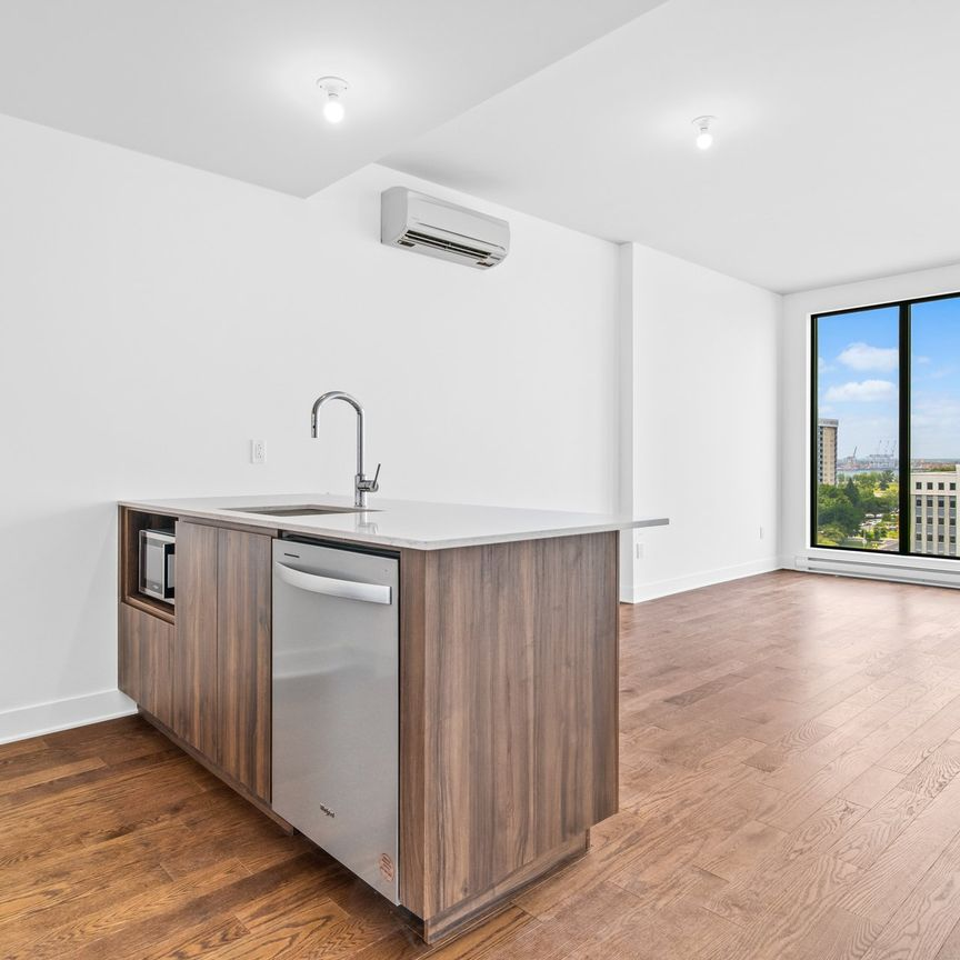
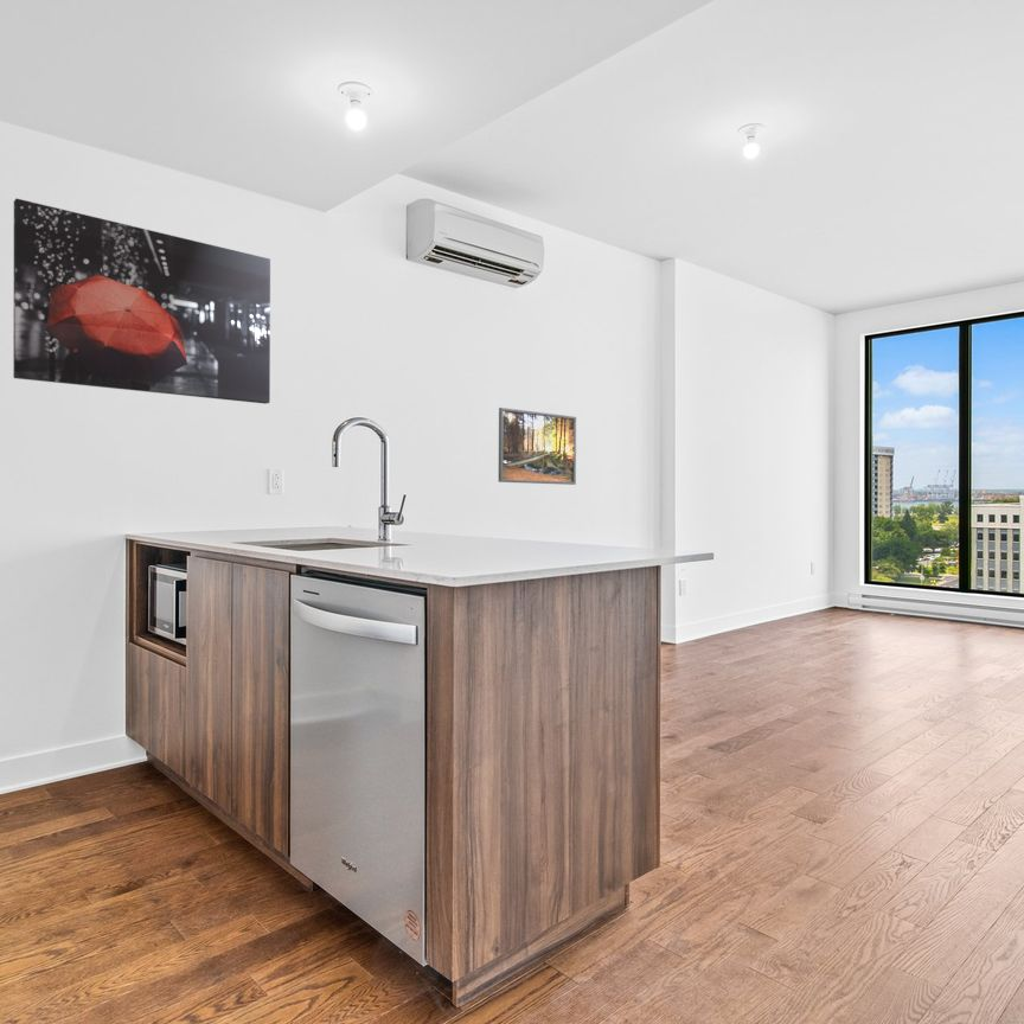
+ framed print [498,407,577,486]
+ wall art [12,198,271,405]
